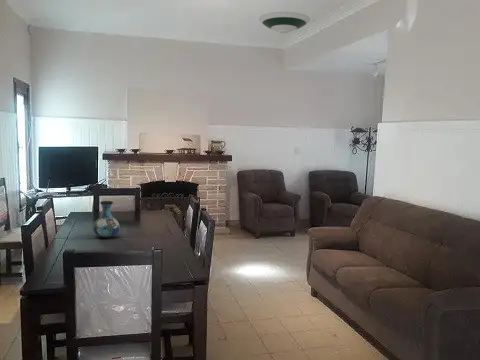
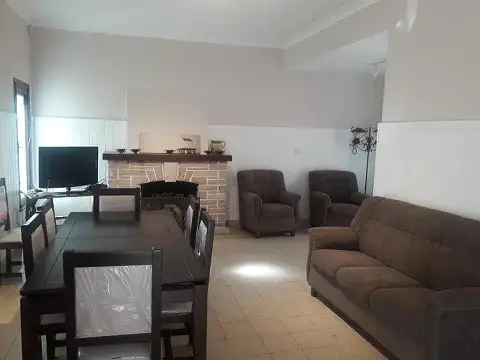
- vase [92,200,121,239]
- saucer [258,11,311,34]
